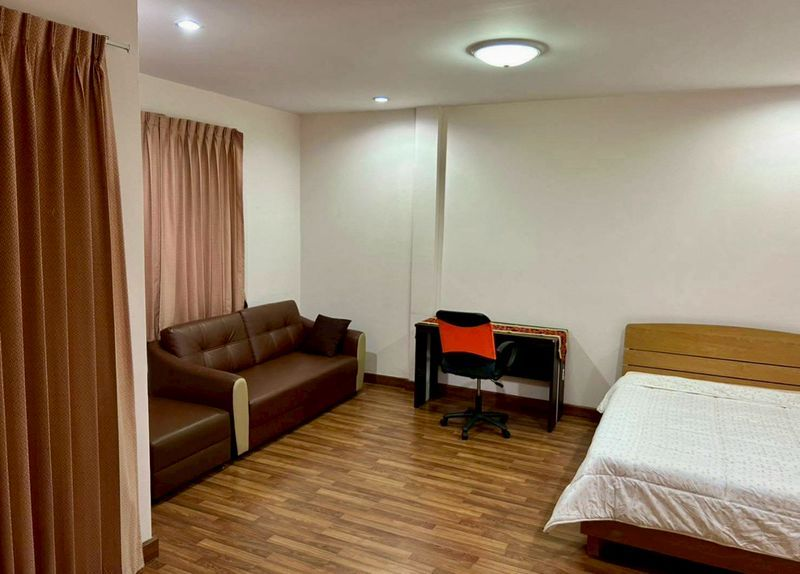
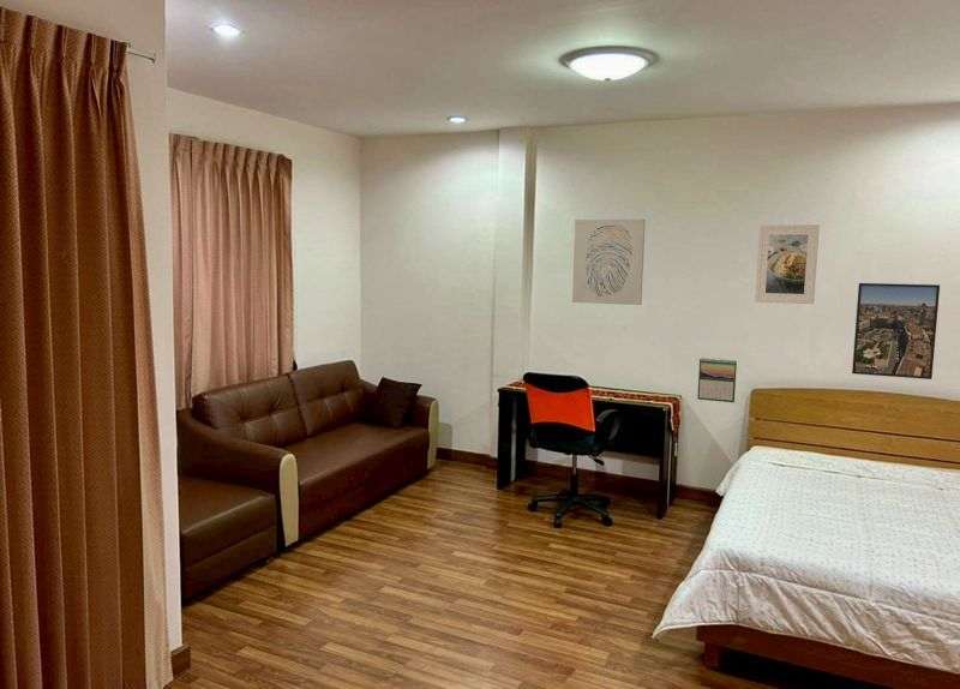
+ calendar [696,357,738,403]
+ wall art [571,218,647,306]
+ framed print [851,282,941,381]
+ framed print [754,223,821,305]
